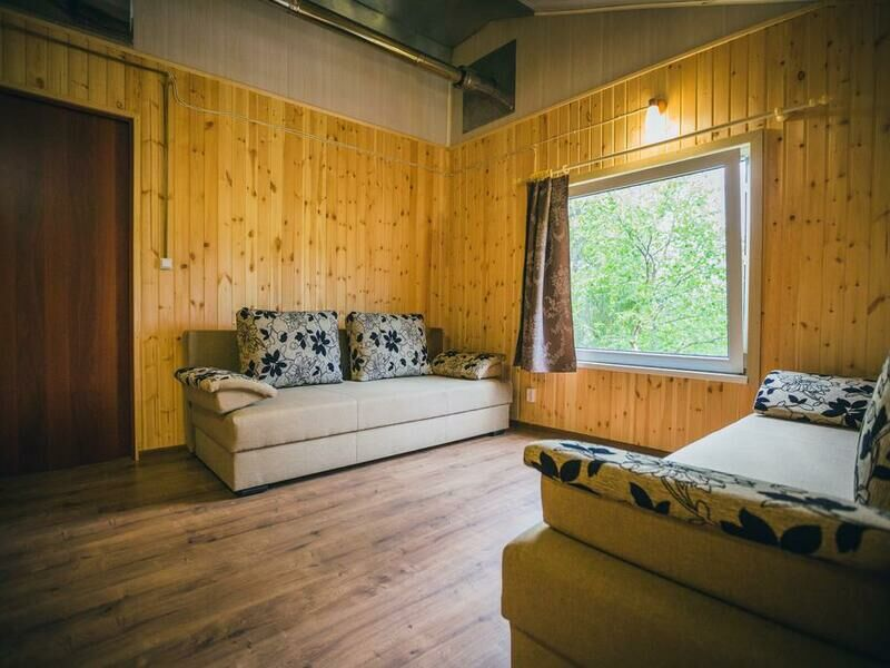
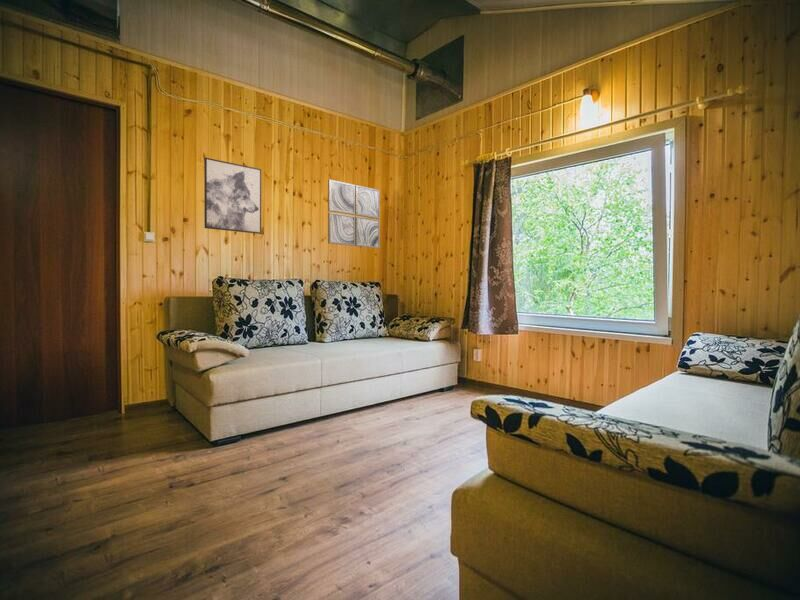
+ wall art [327,179,381,249]
+ wall art [203,157,262,235]
